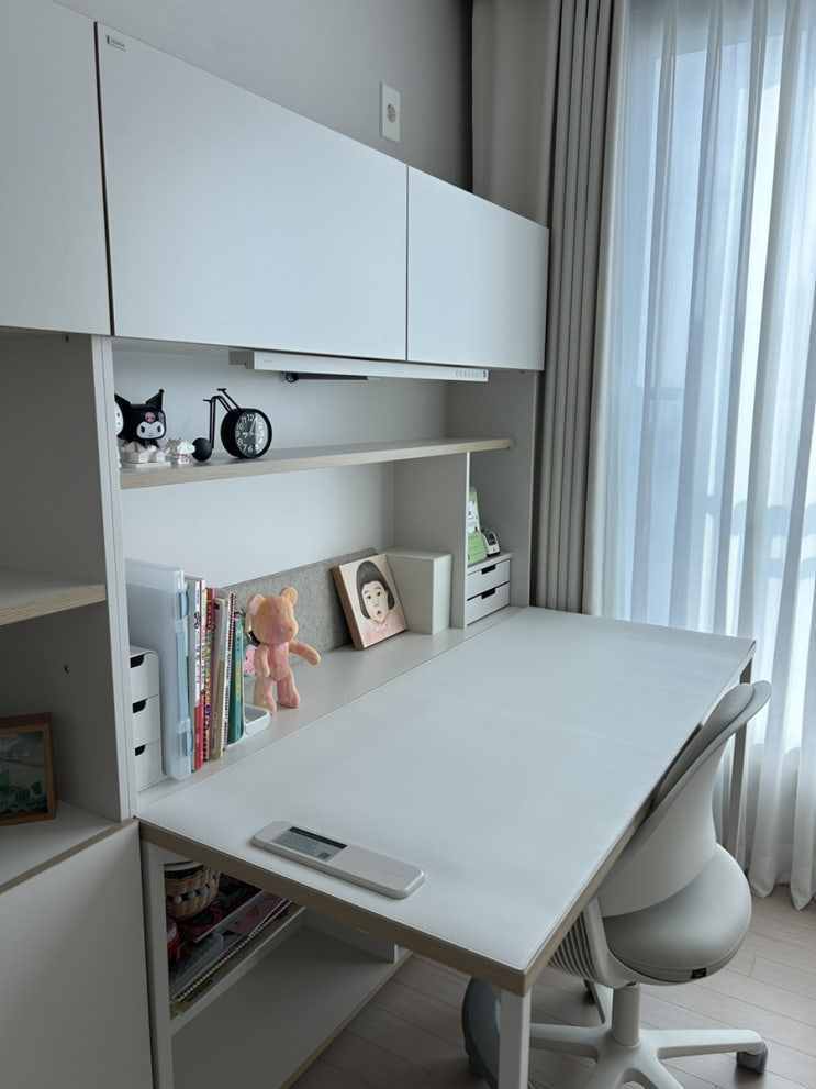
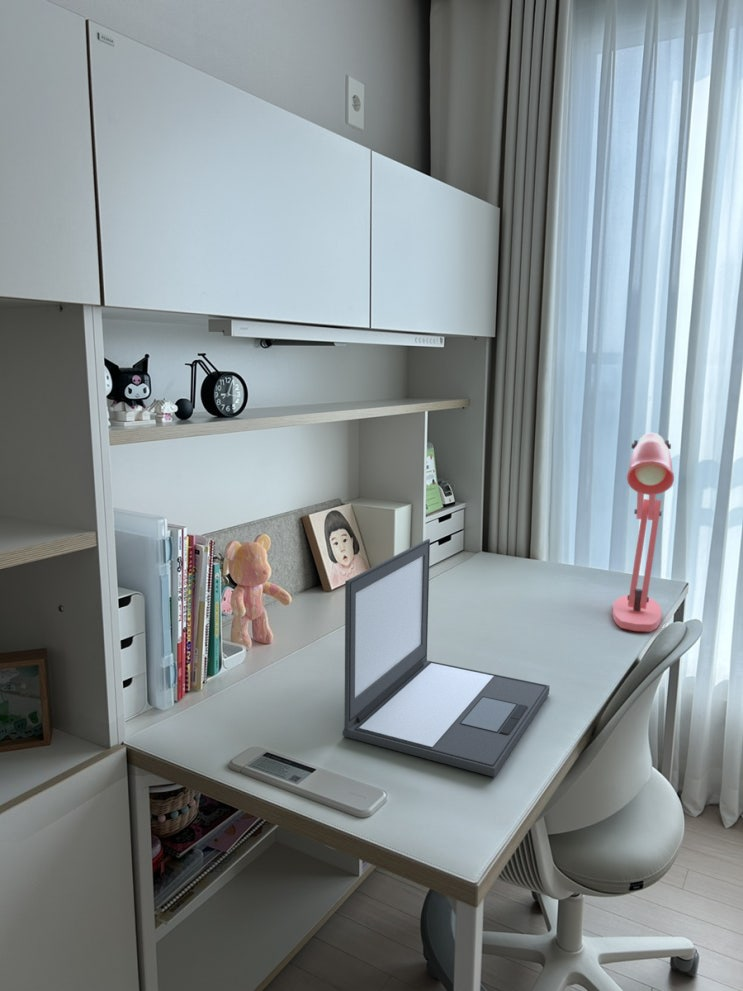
+ laptop [341,538,551,778]
+ desk lamp [612,432,675,633]
